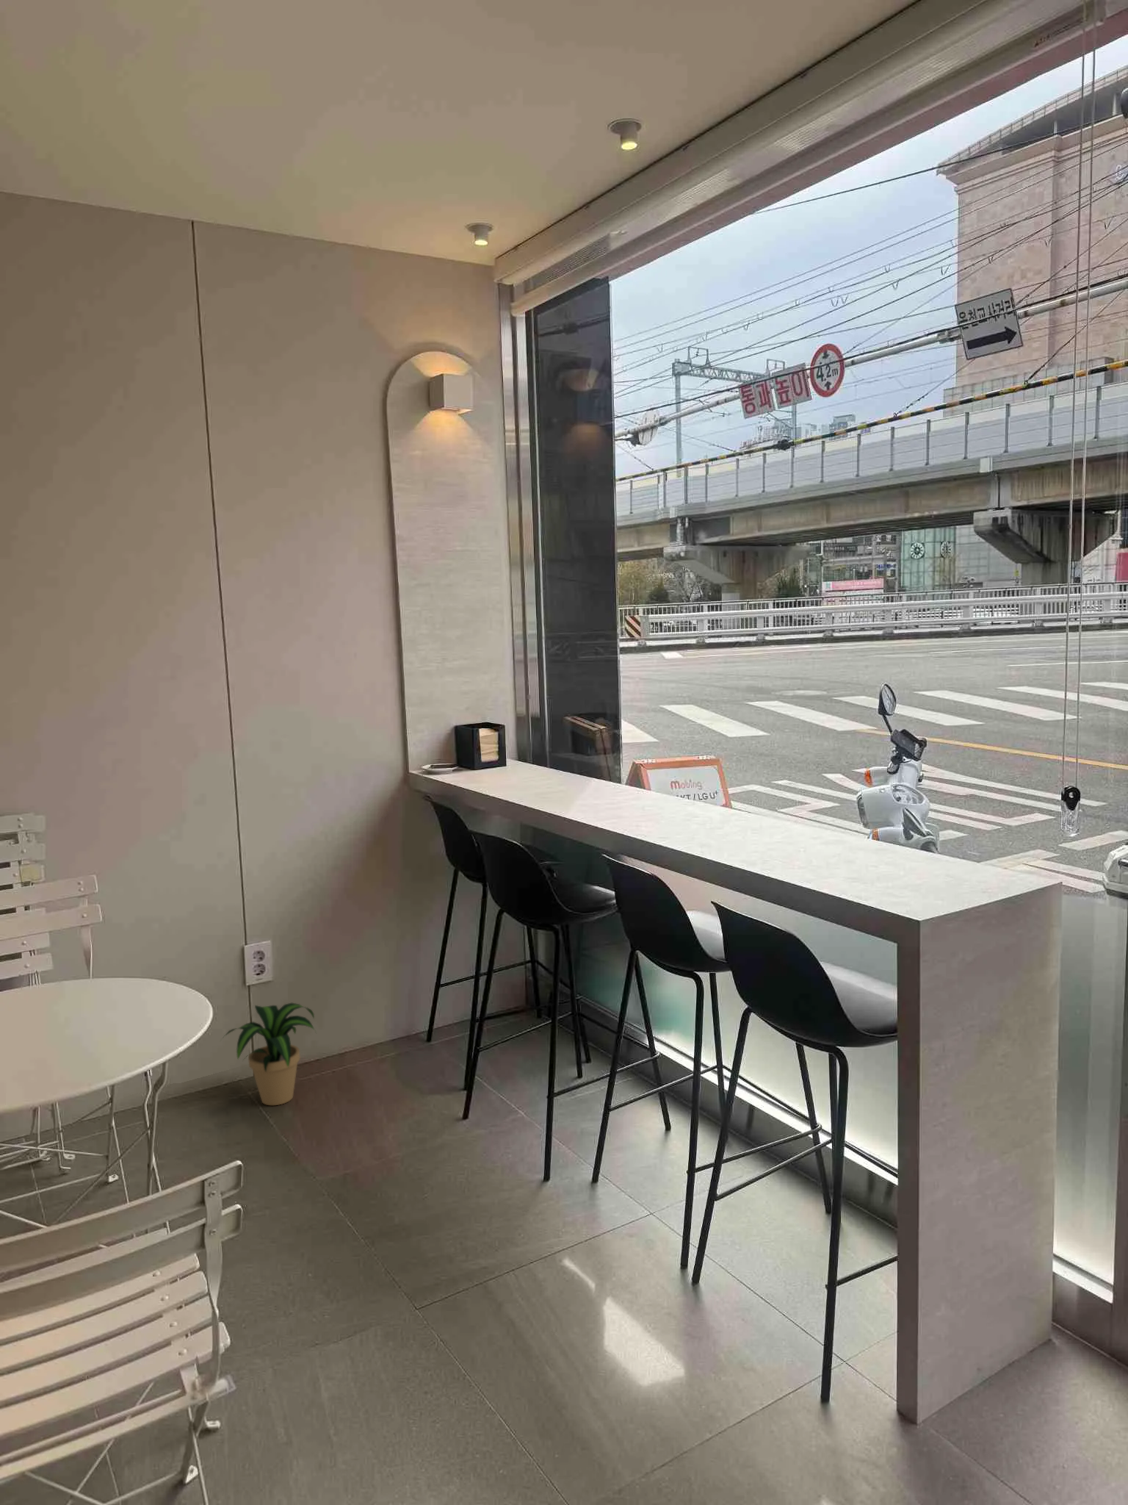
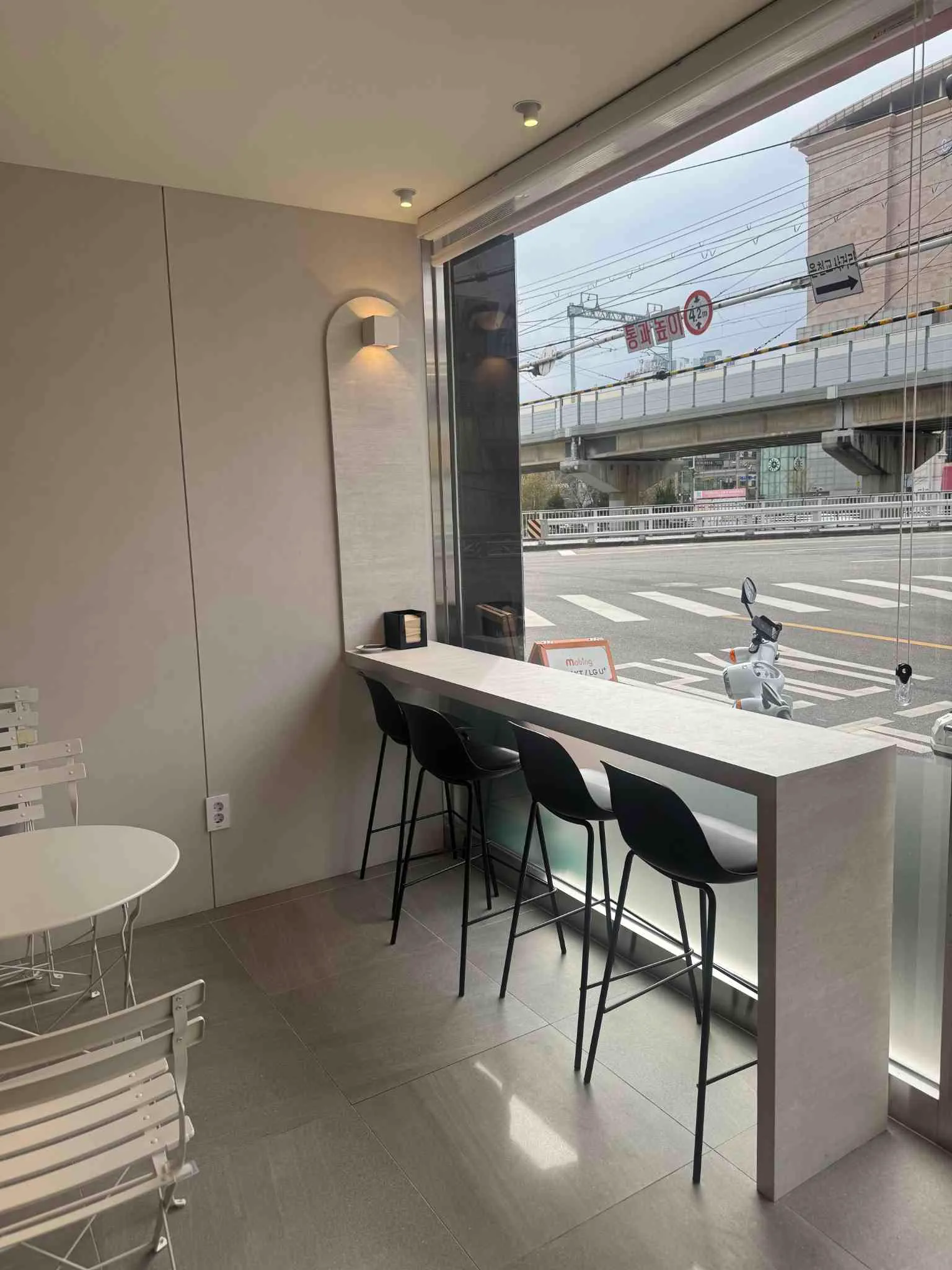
- potted plant [219,1003,318,1106]
